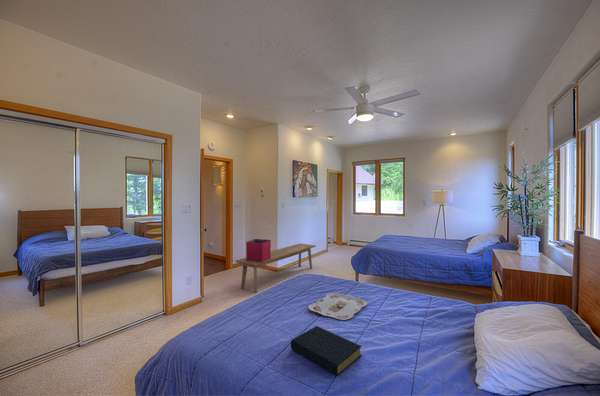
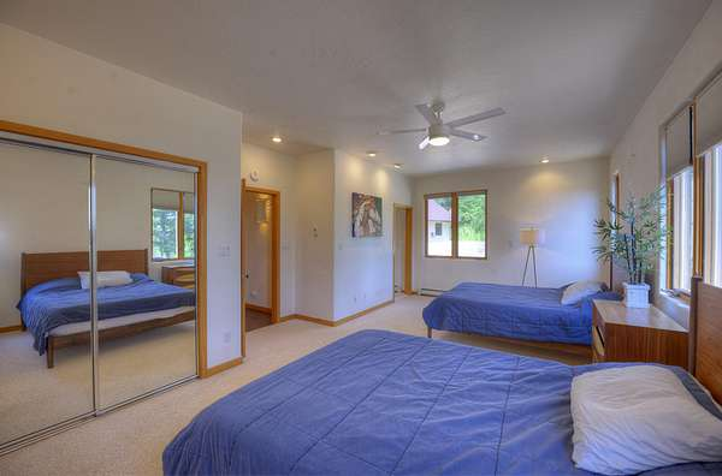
- hardback book [290,325,363,377]
- bench [235,243,317,294]
- storage bin [245,238,272,262]
- serving tray [308,292,368,321]
